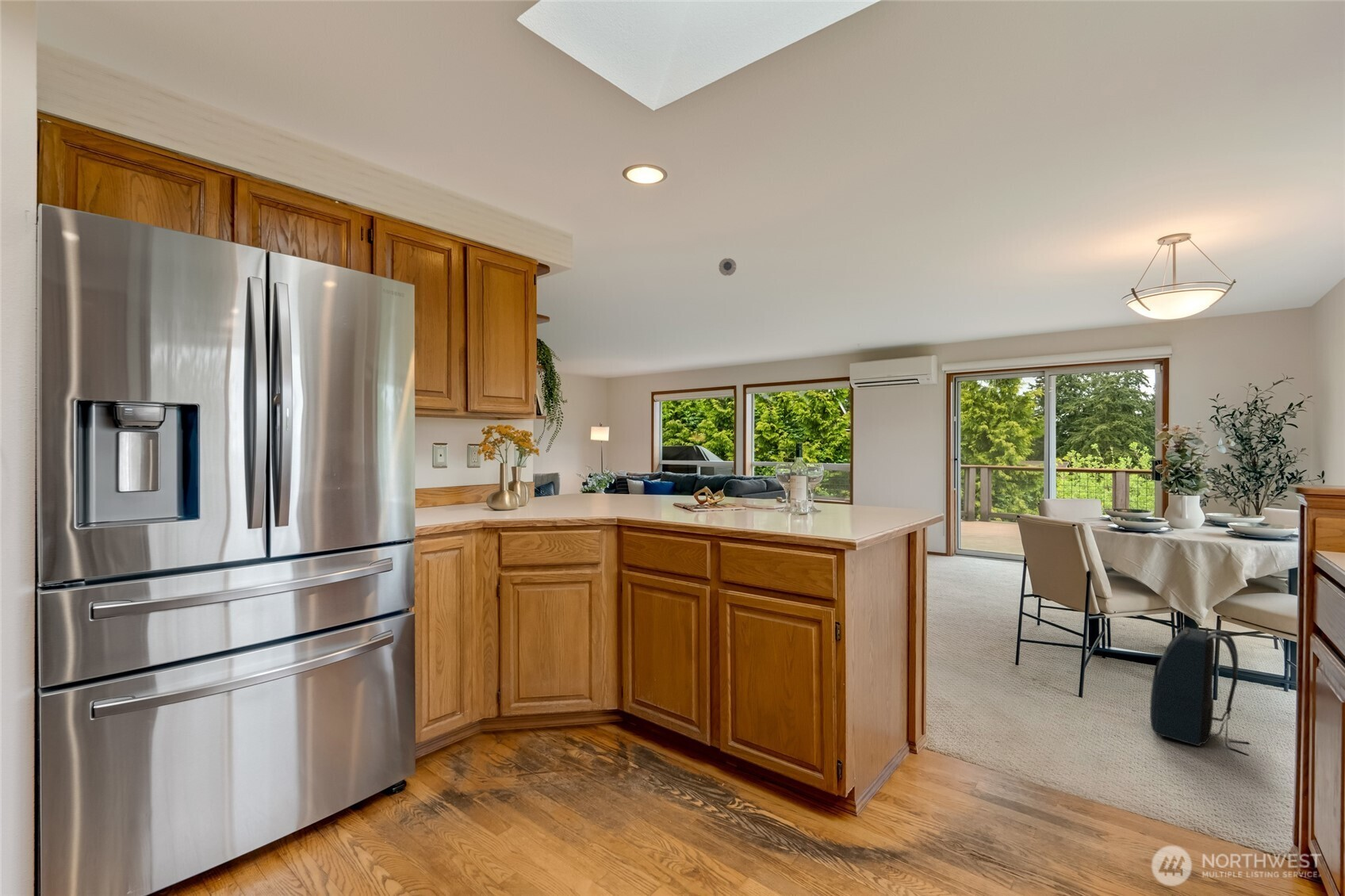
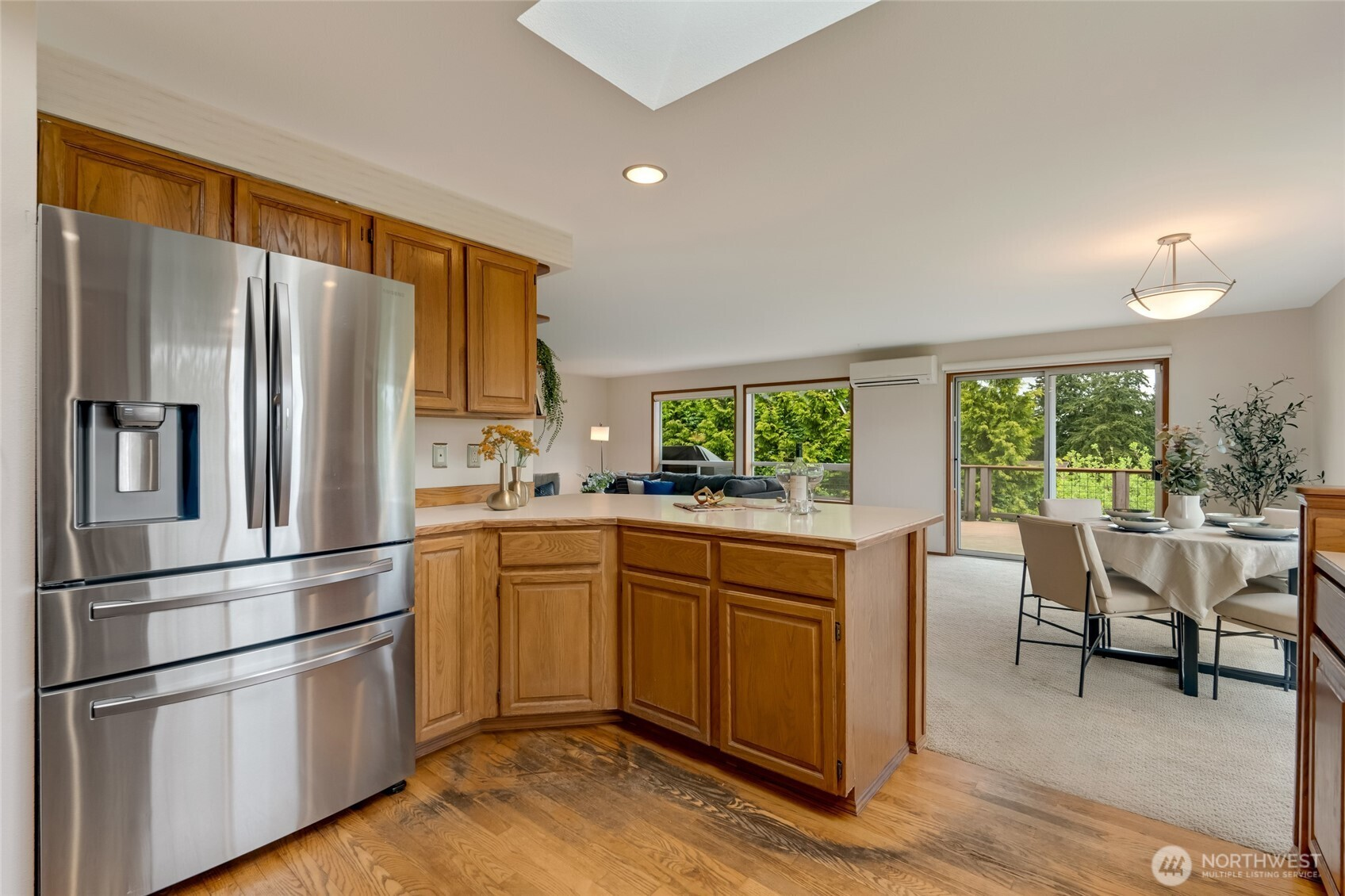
- backpack [1149,626,1251,756]
- smoke detector [718,257,737,277]
